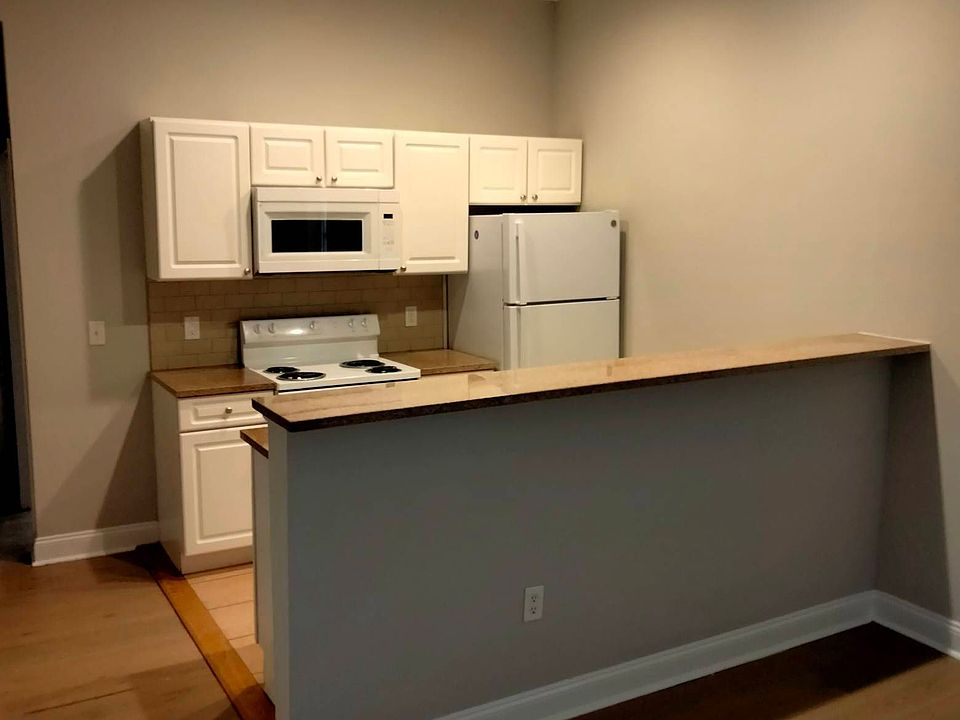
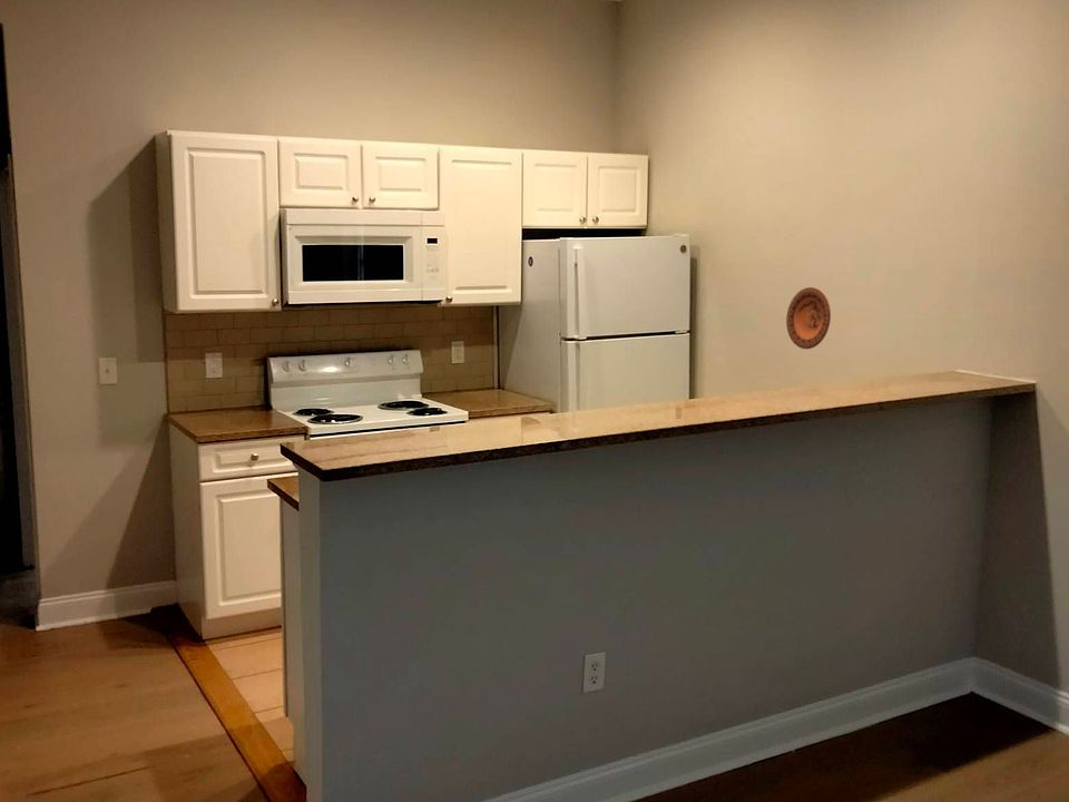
+ decorative plate [785,286,832,350]
